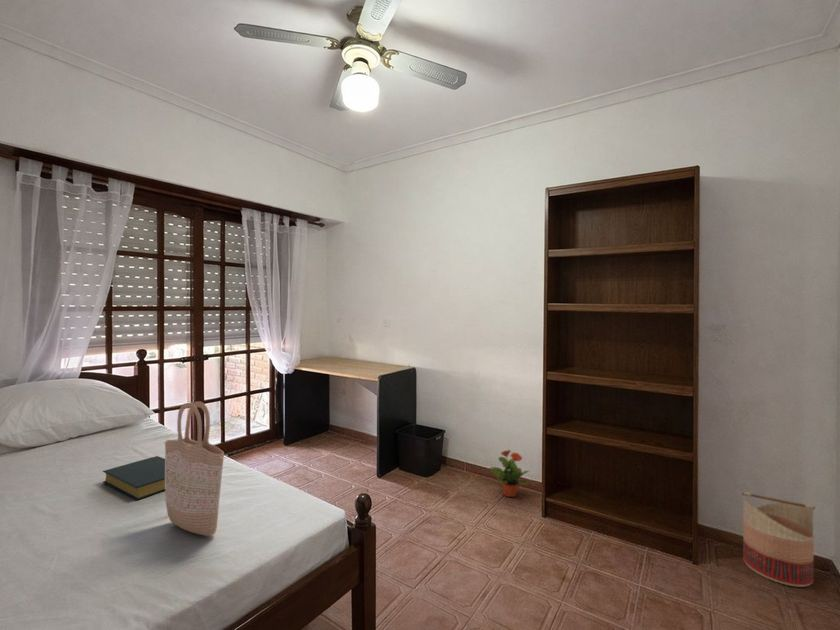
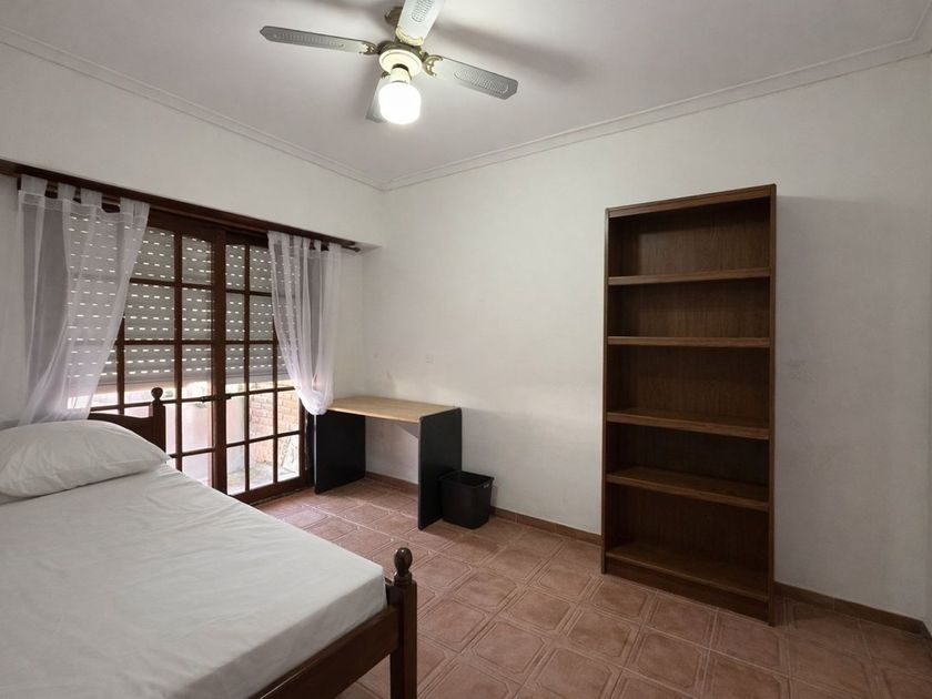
- shopping bag [161,401,229,537]
- basket [741,491,816,588]
- potted plant [489,449,530,498]
- hardback book [102,455,165,501]
